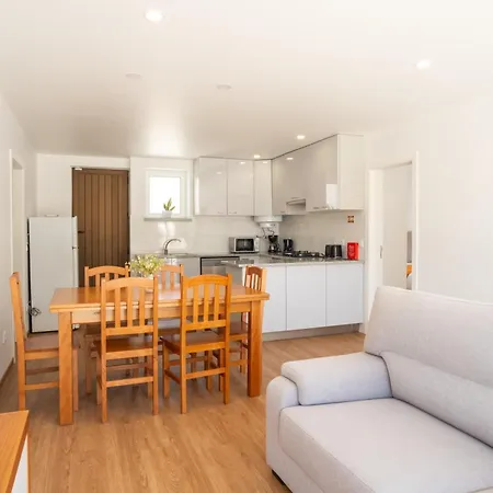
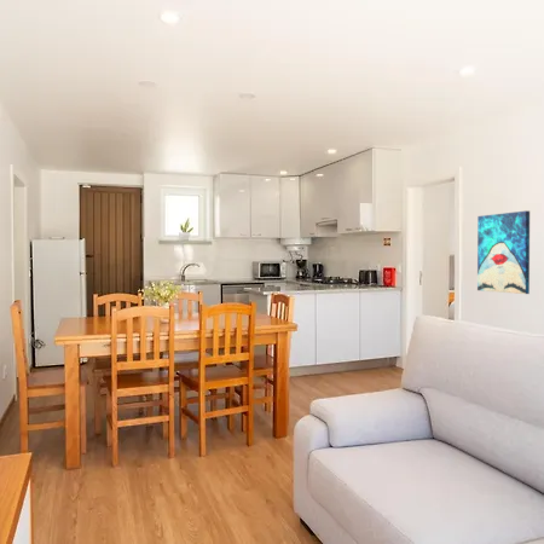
+ wall art [476,209,531,295]
